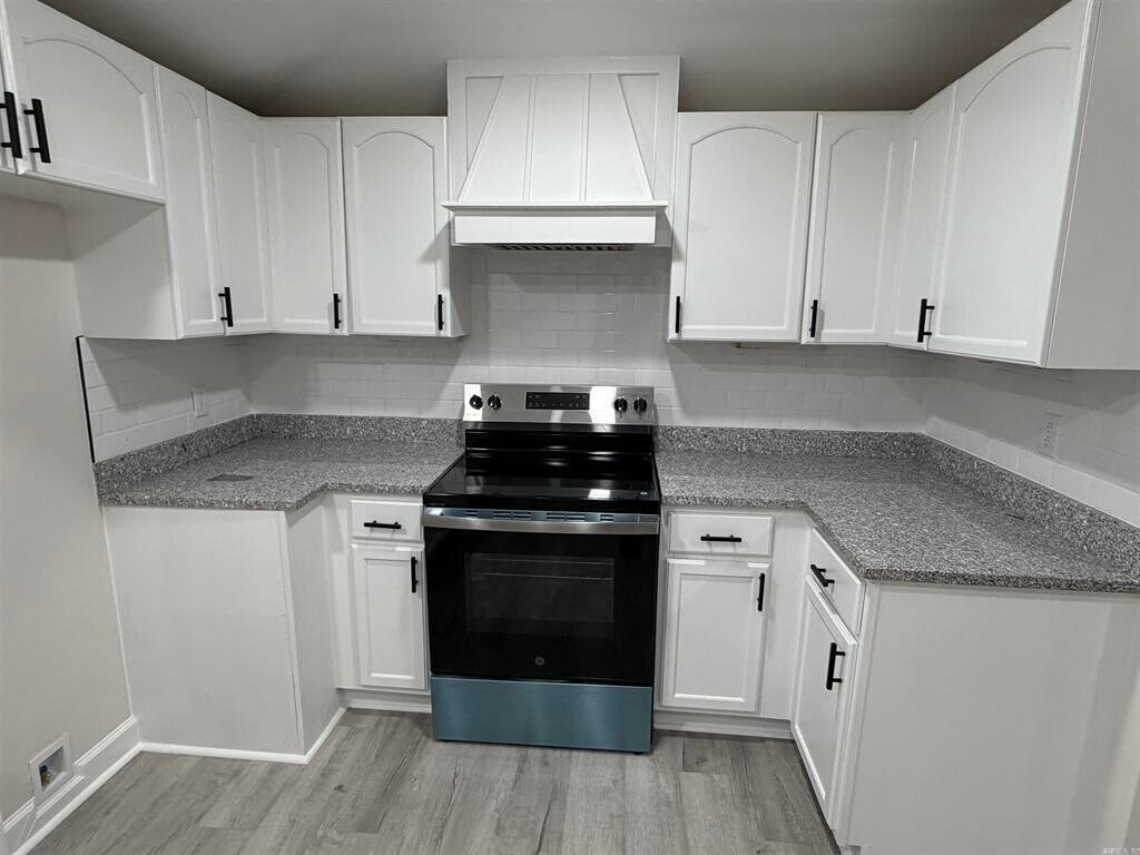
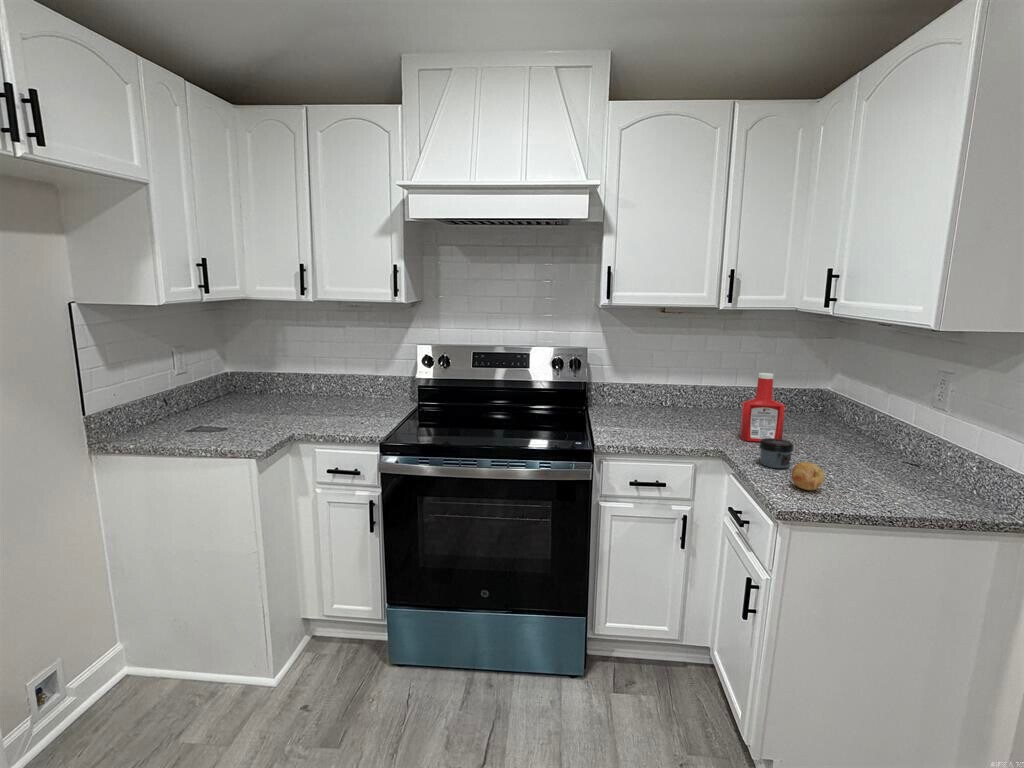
+ soap bottle [739,372,786,443]
+ jar [758,438,794,469]
+ fruit [791,461,826,491]
